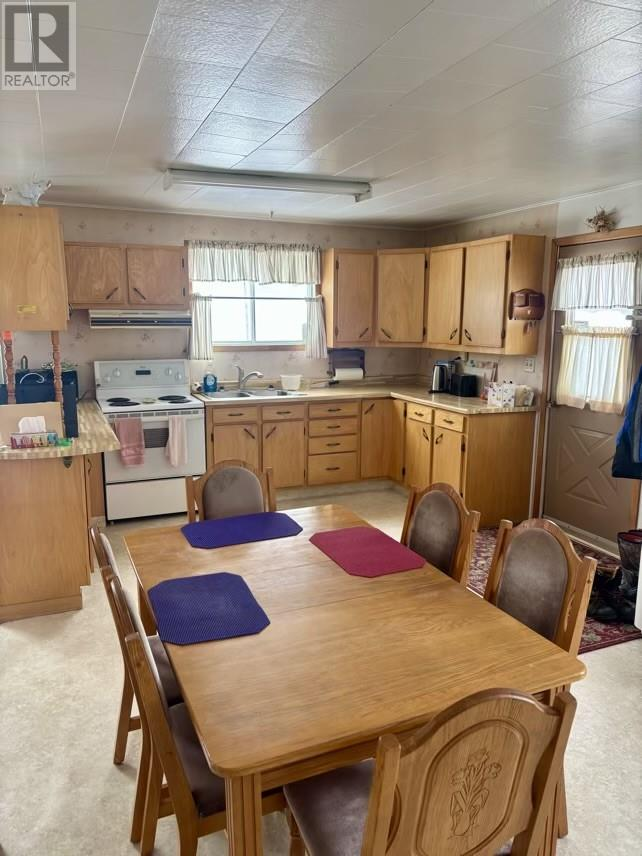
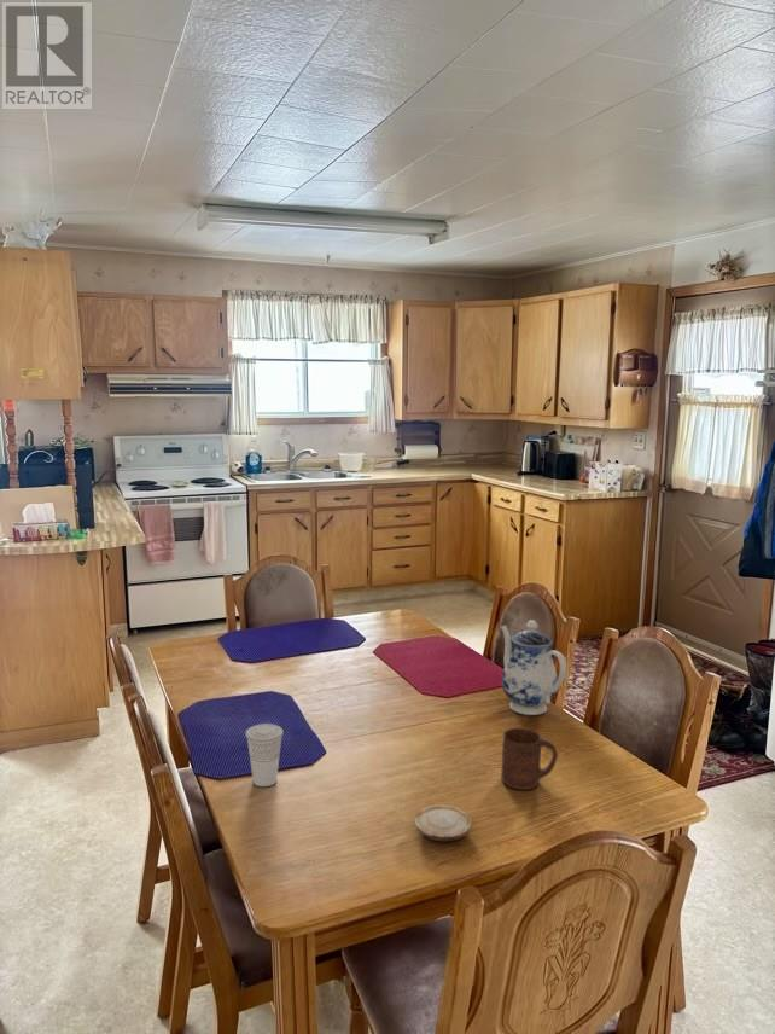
+ cup [244,722,285,788]
+ teapot [500,618,567,716]
+ wood slice [413,804,472,842]
+ cup [500,727,559,791]
